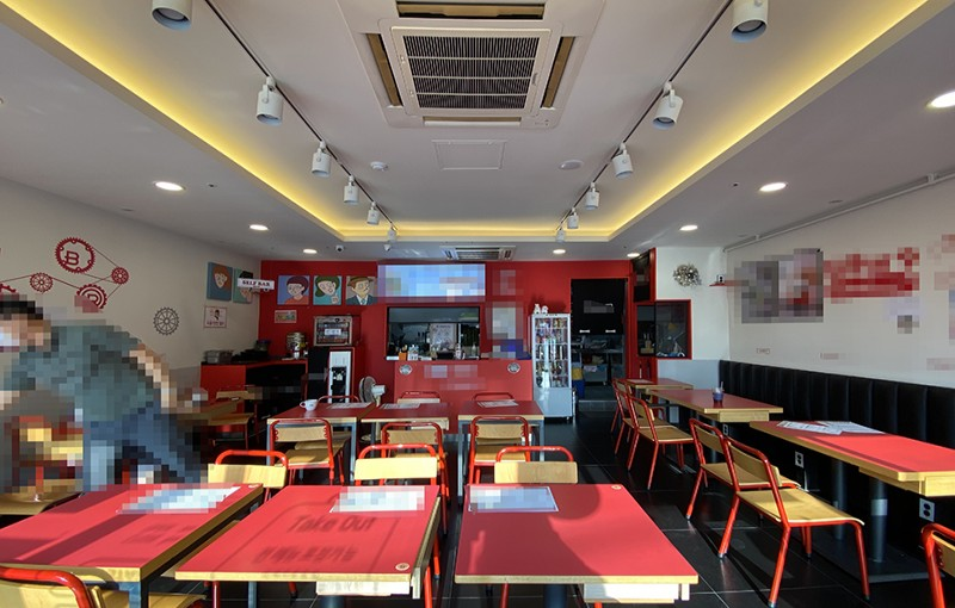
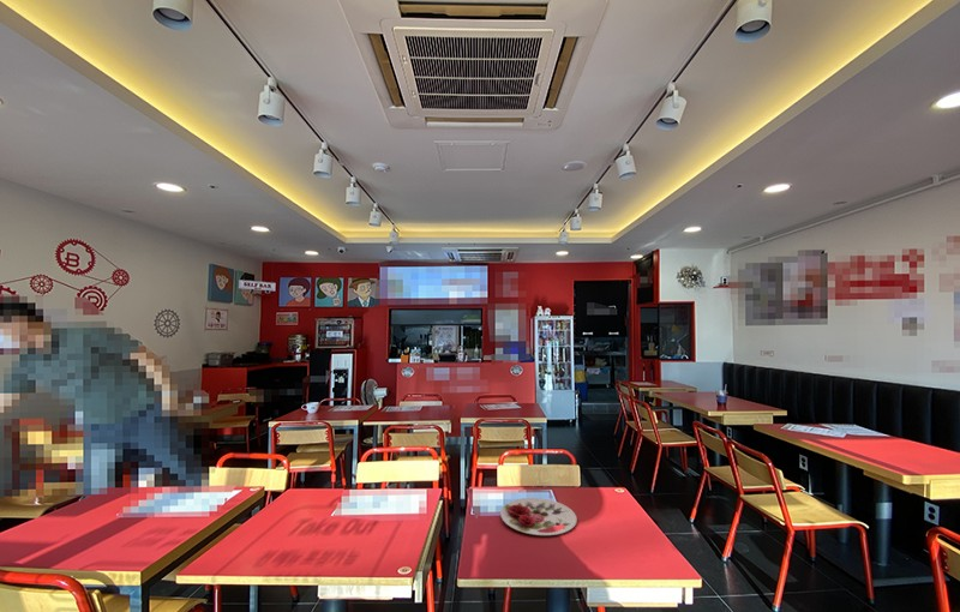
+ plate [499,497,578,536]
